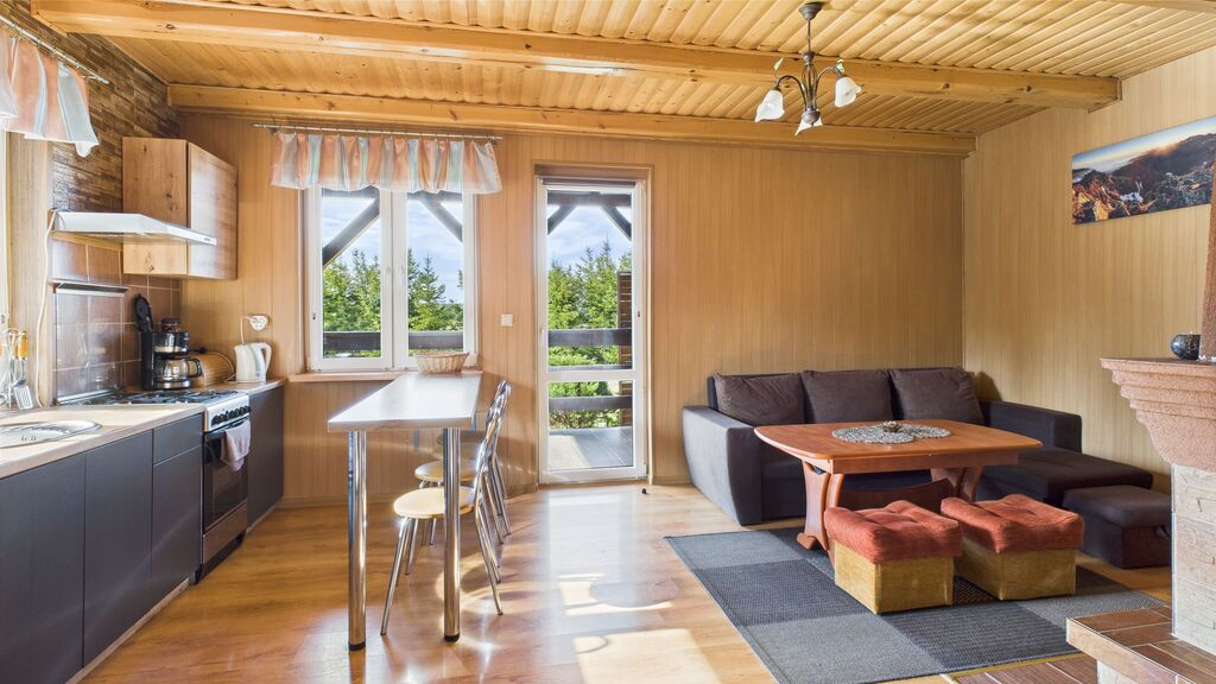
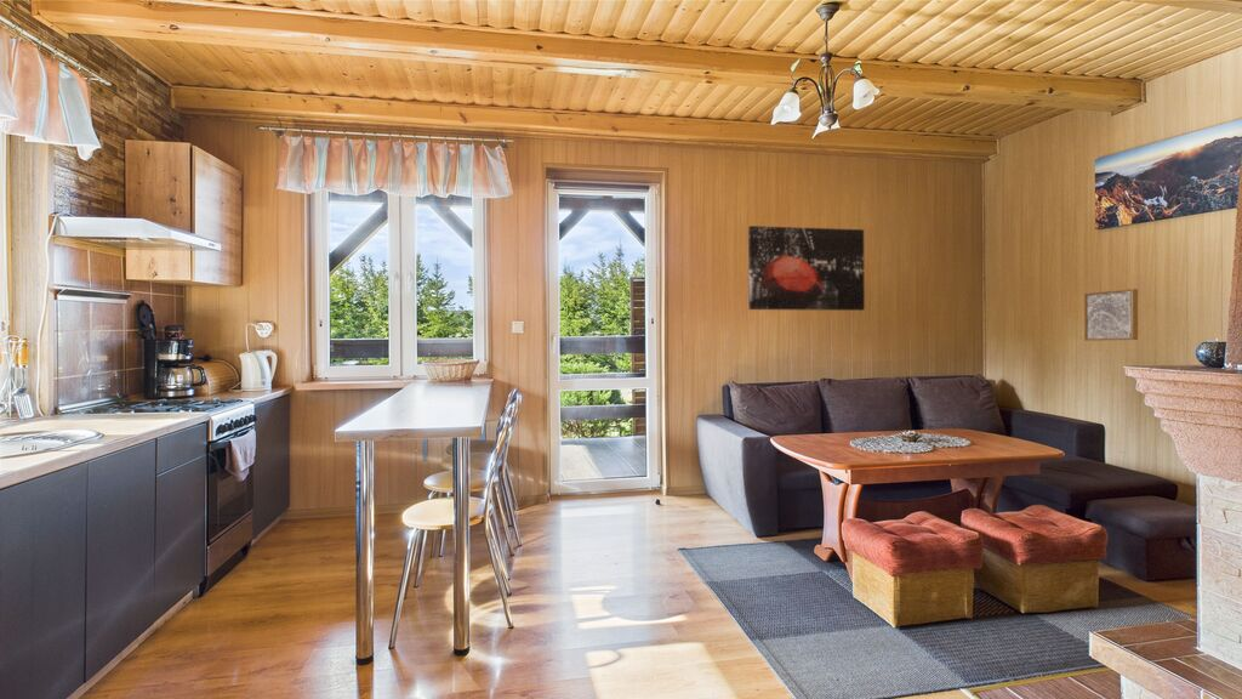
+ wall art [747,225,866,312]
+ wall art [1083,288,1139,342]
